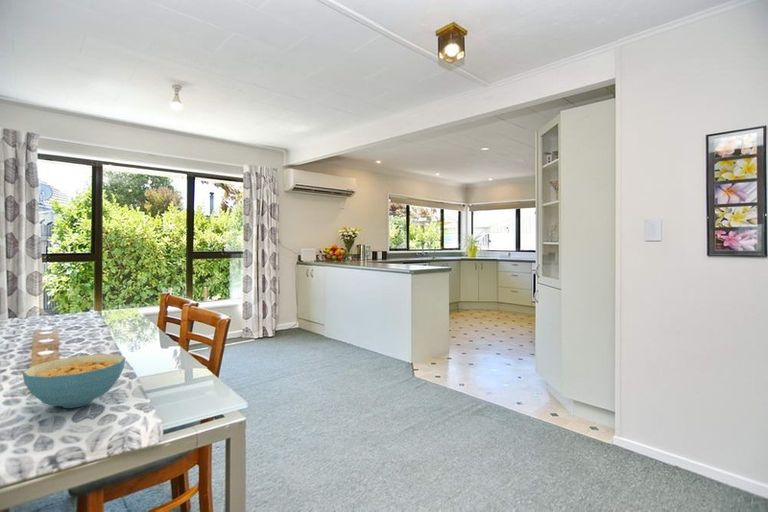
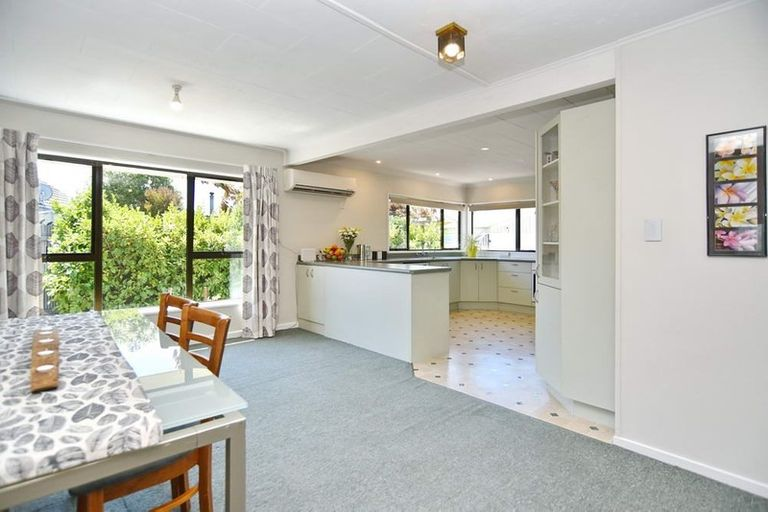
- cereal bowl [21,353,126,409]
